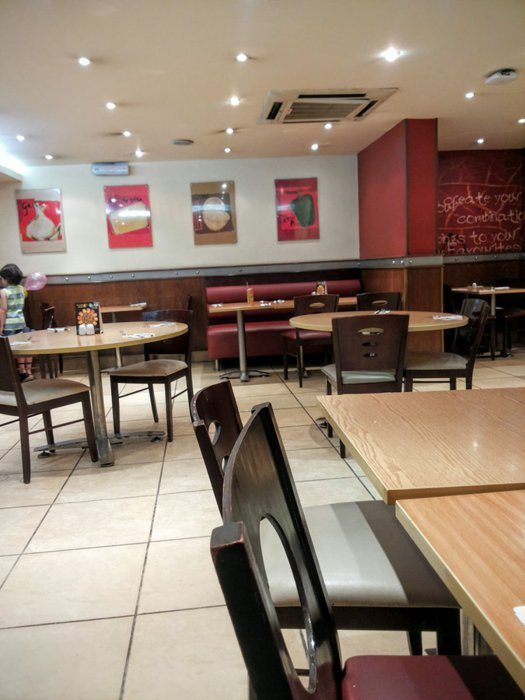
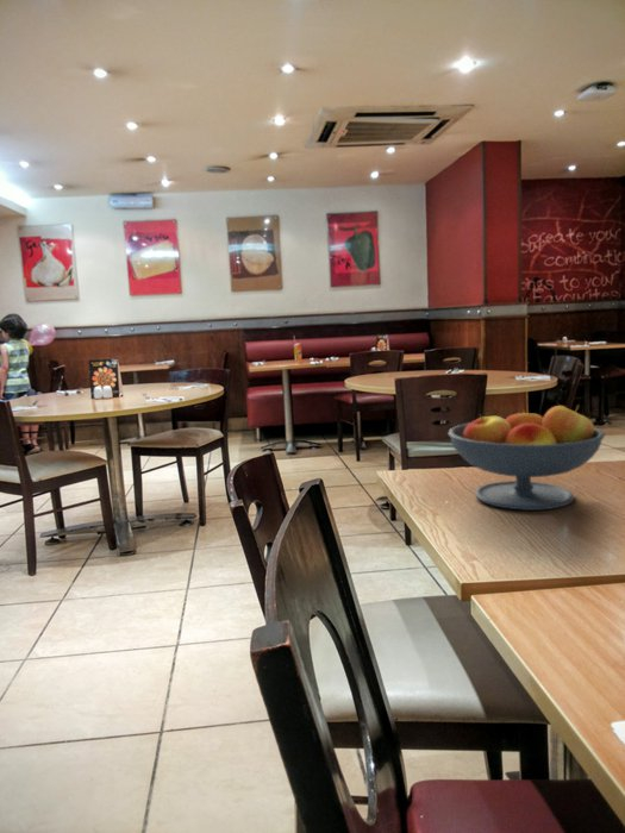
+ fruit bowl [446,403,606,512]
